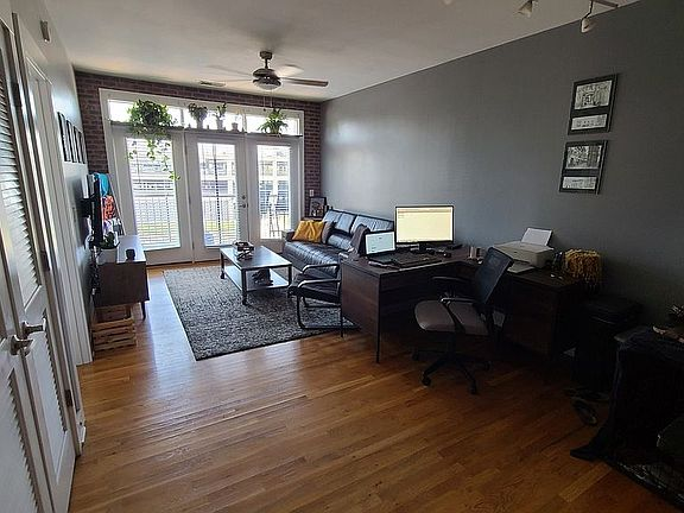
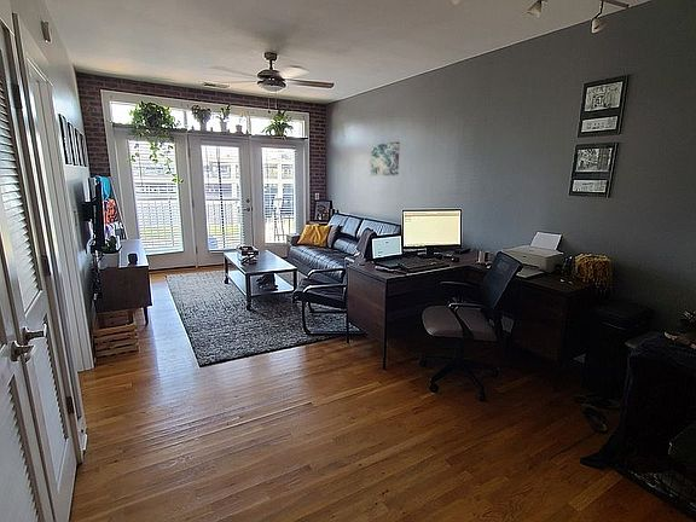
+ wall art [369,141,401,176]
